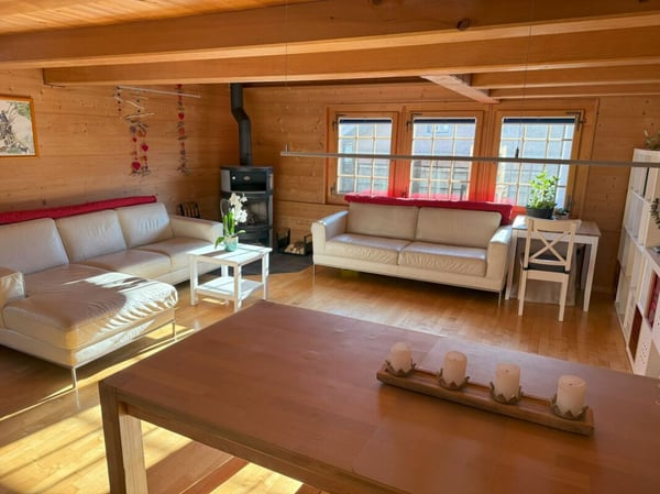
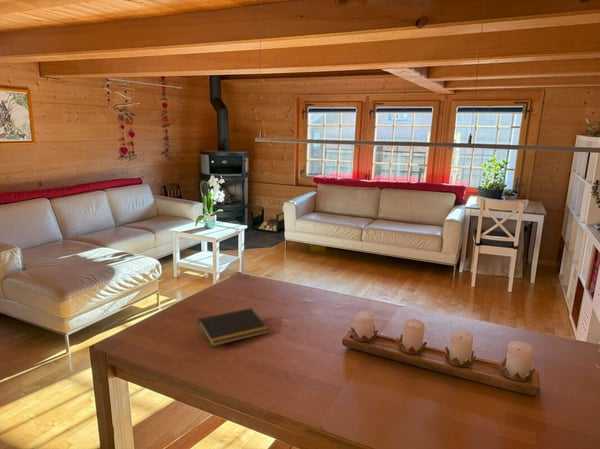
+ notepad [196,307,270,347]
